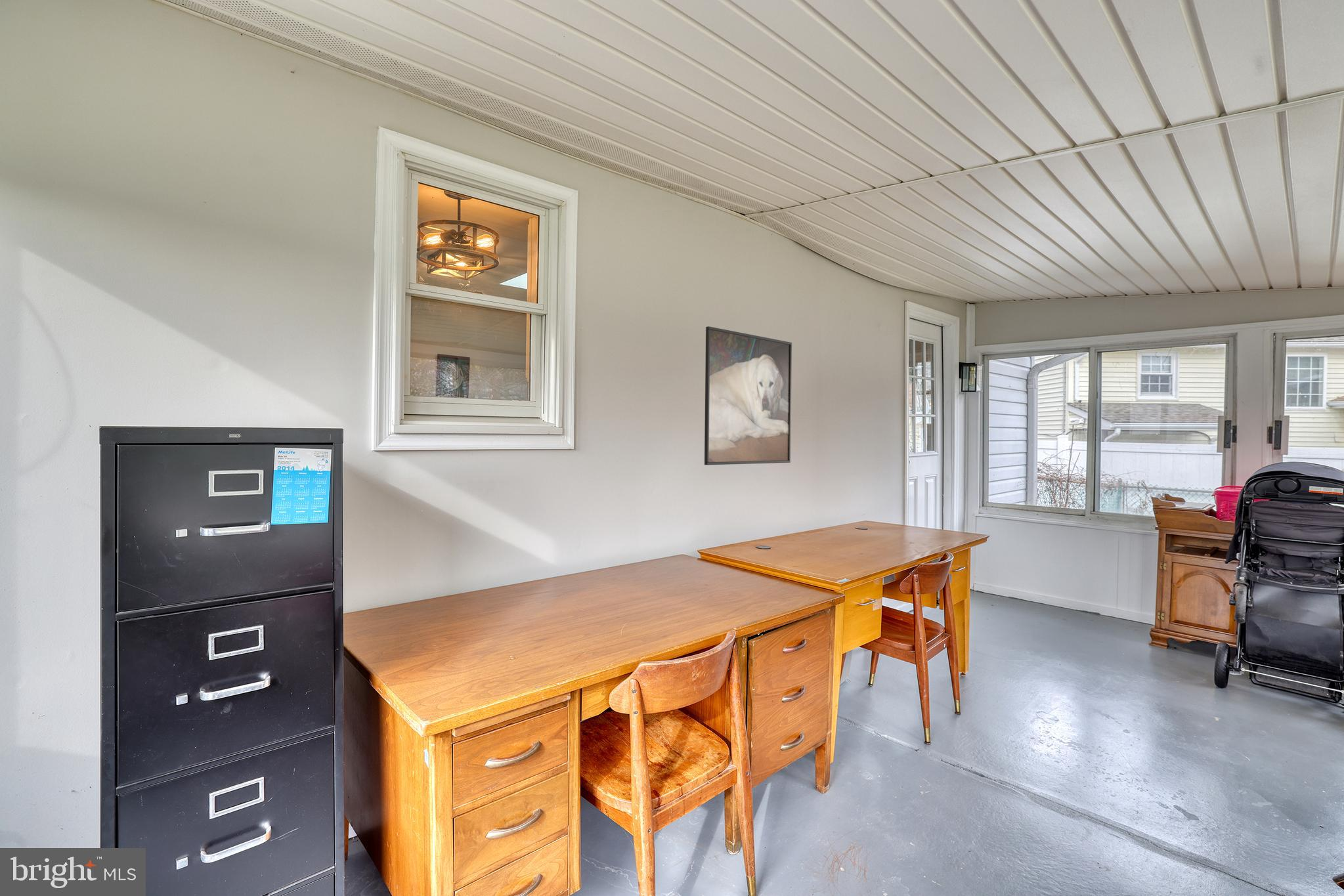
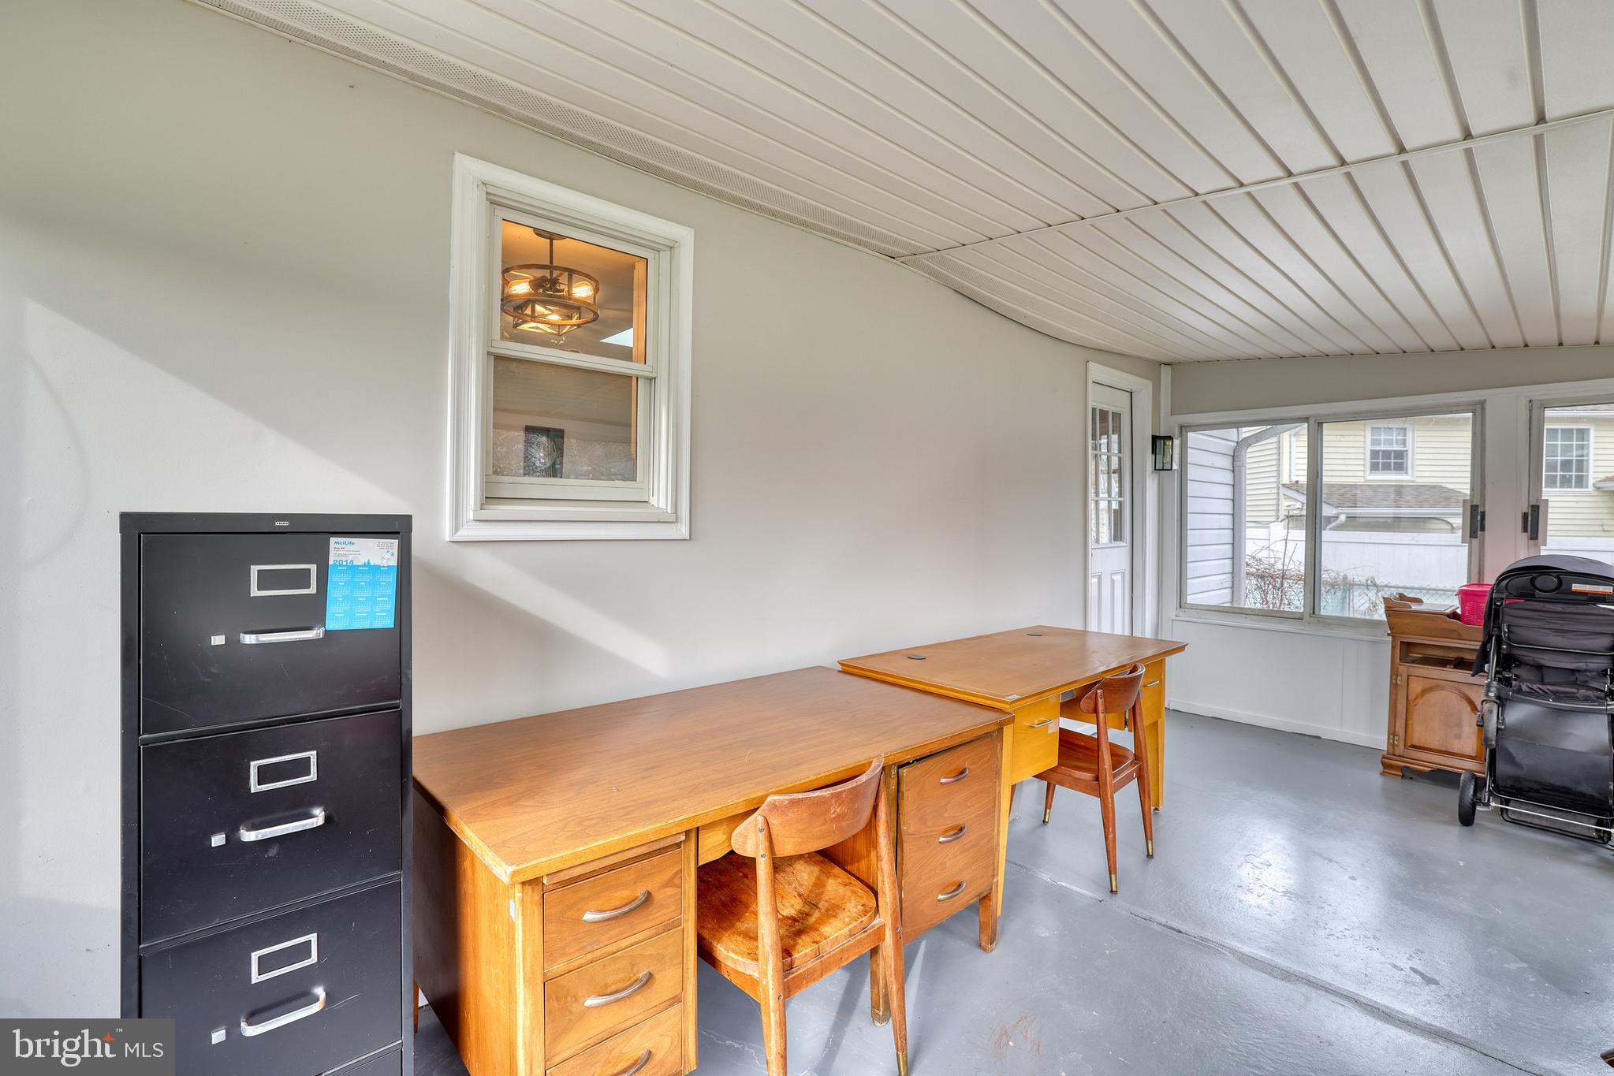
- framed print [704,326,792,465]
